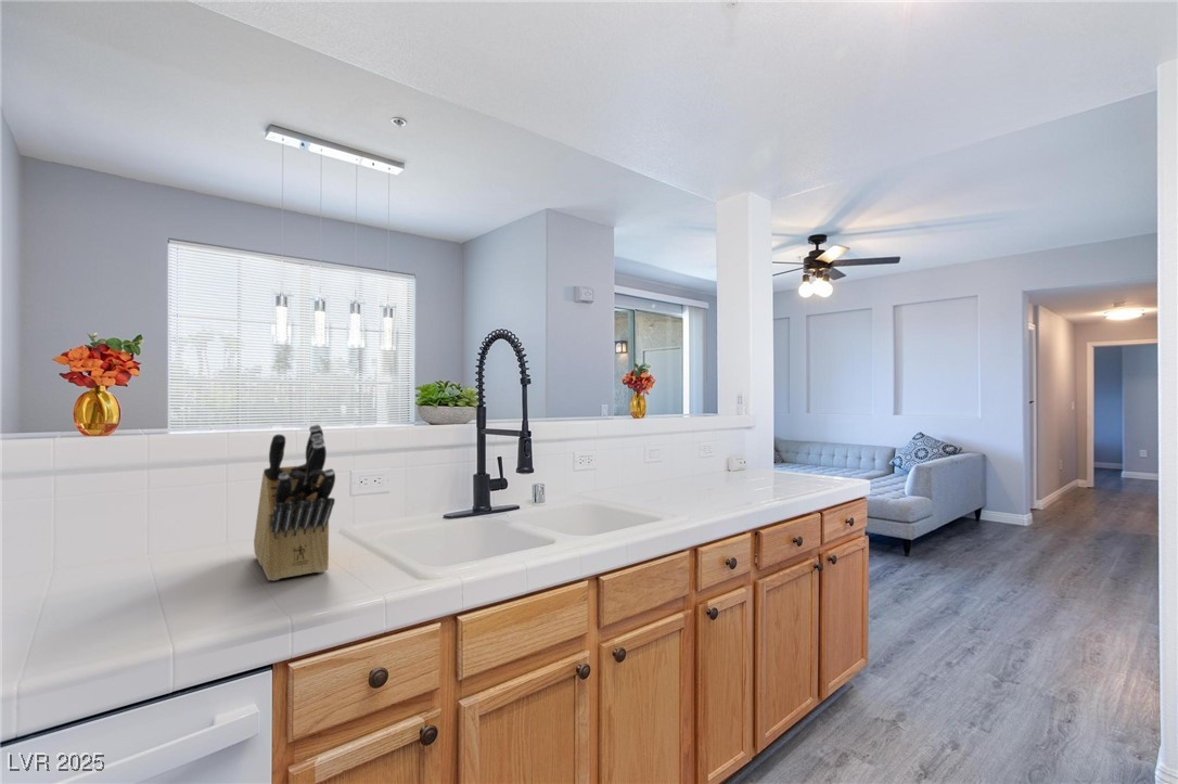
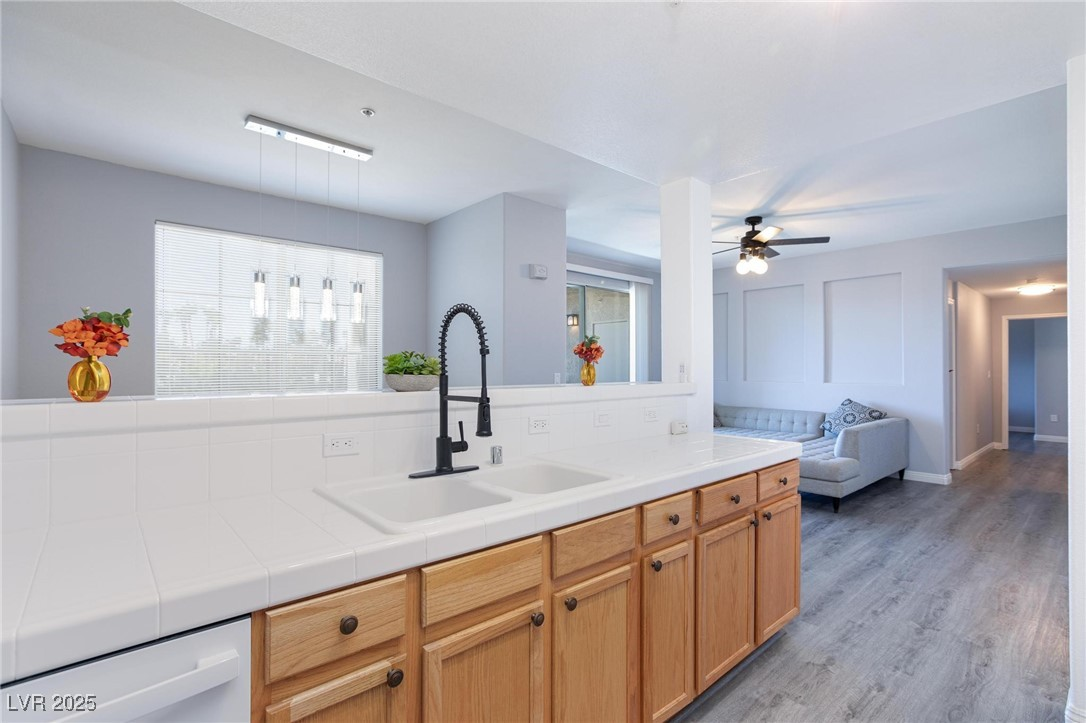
- knife block [253,423,336,582]
